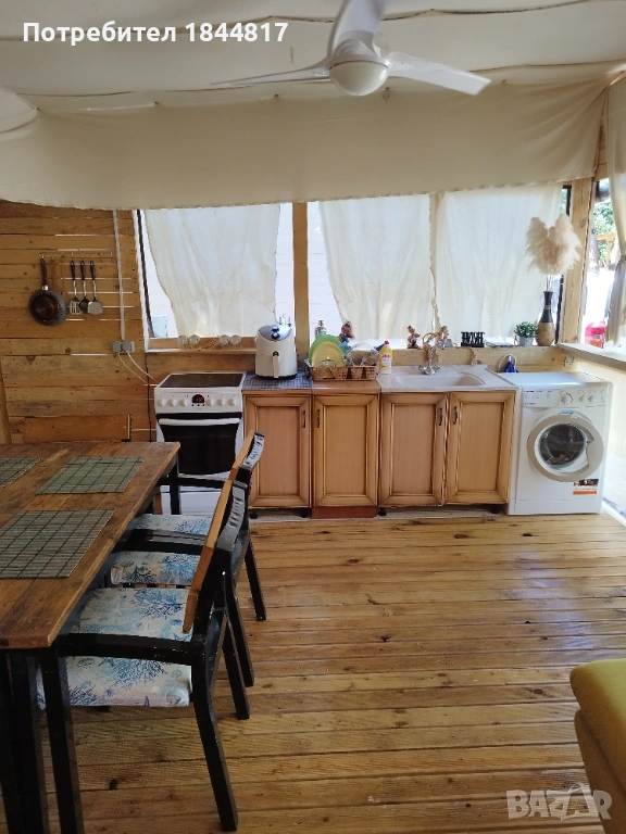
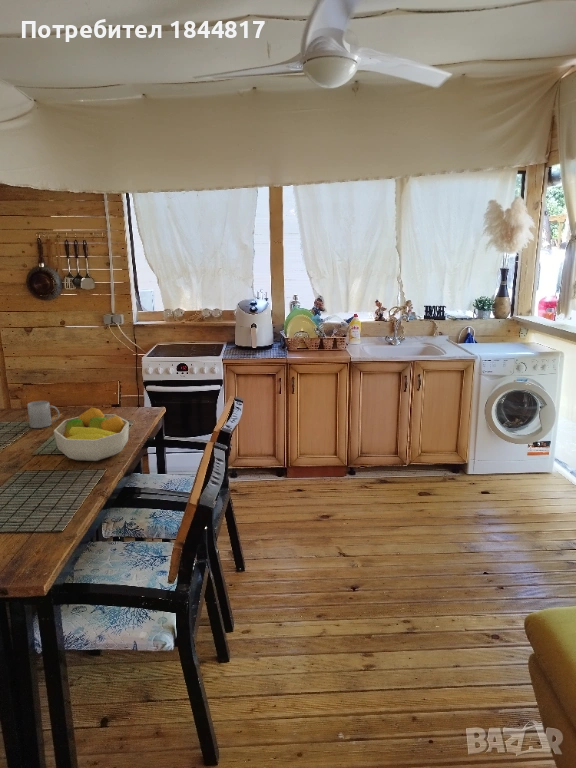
+ fruit bowl [53,407,130,462]
+ mug [26,400,60,429]
